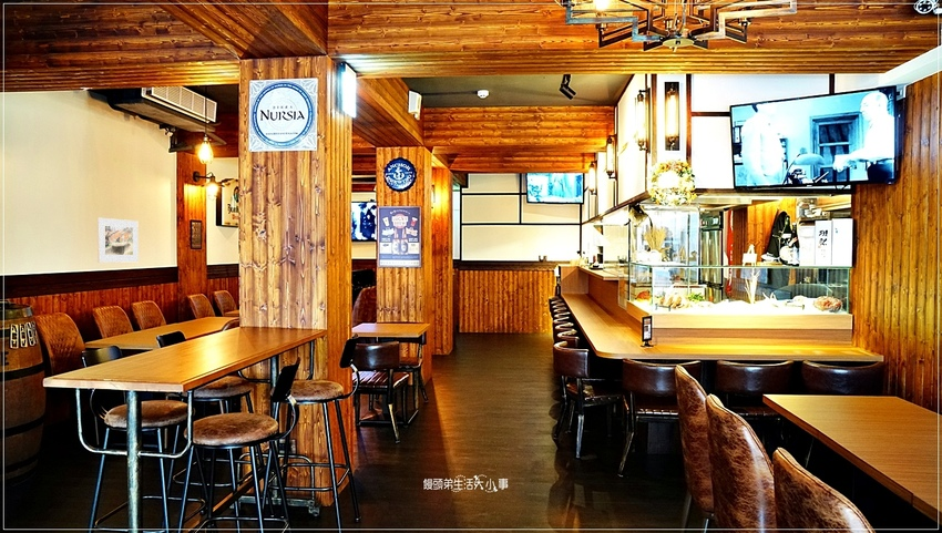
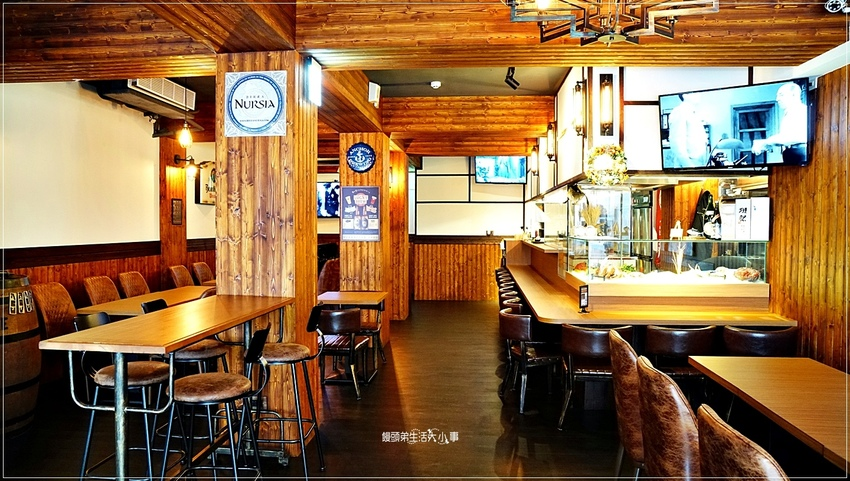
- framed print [96,217,140,264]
